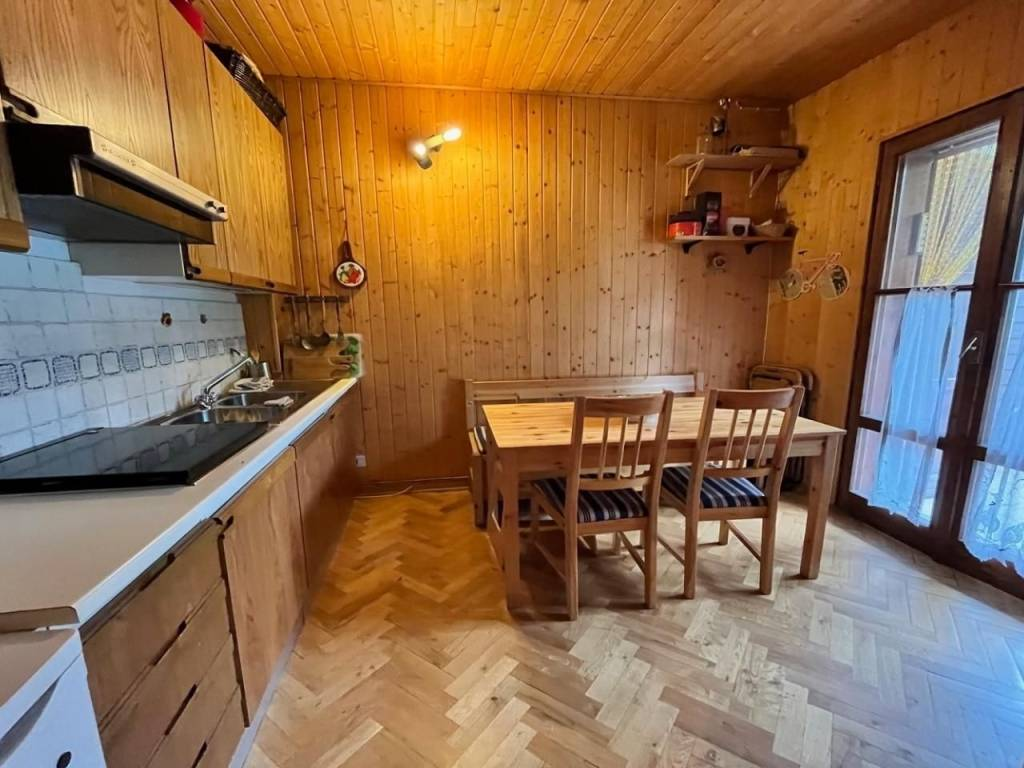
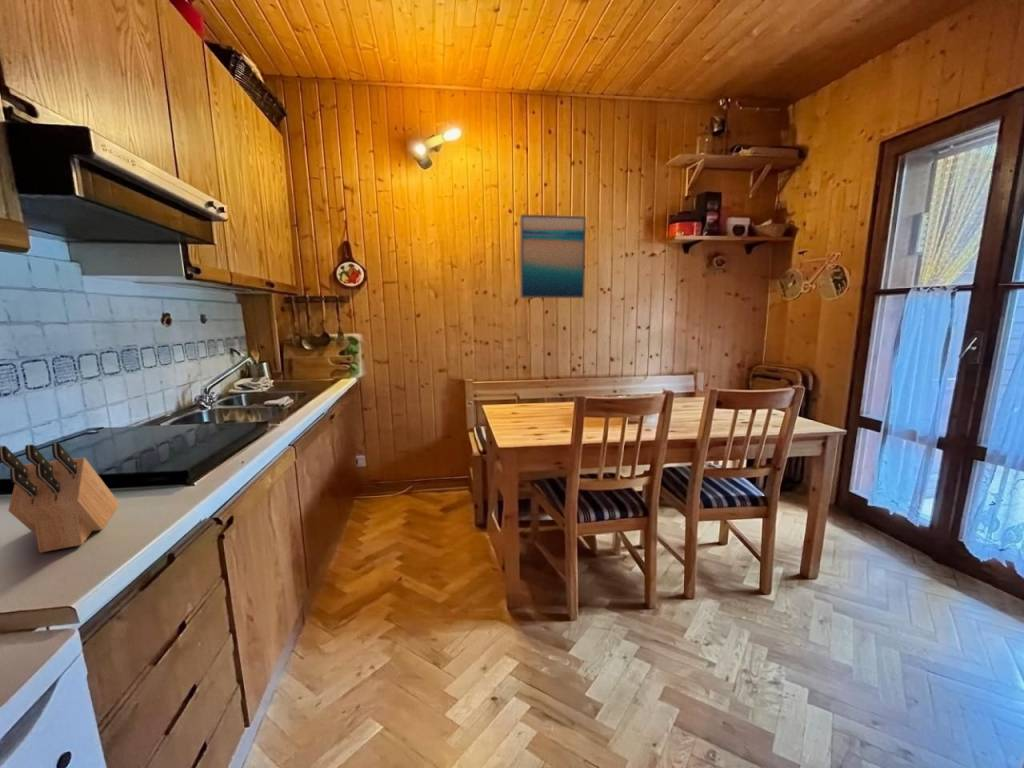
+ knife block [0,442,120,554]
+ wall art [519,213,587,299]
